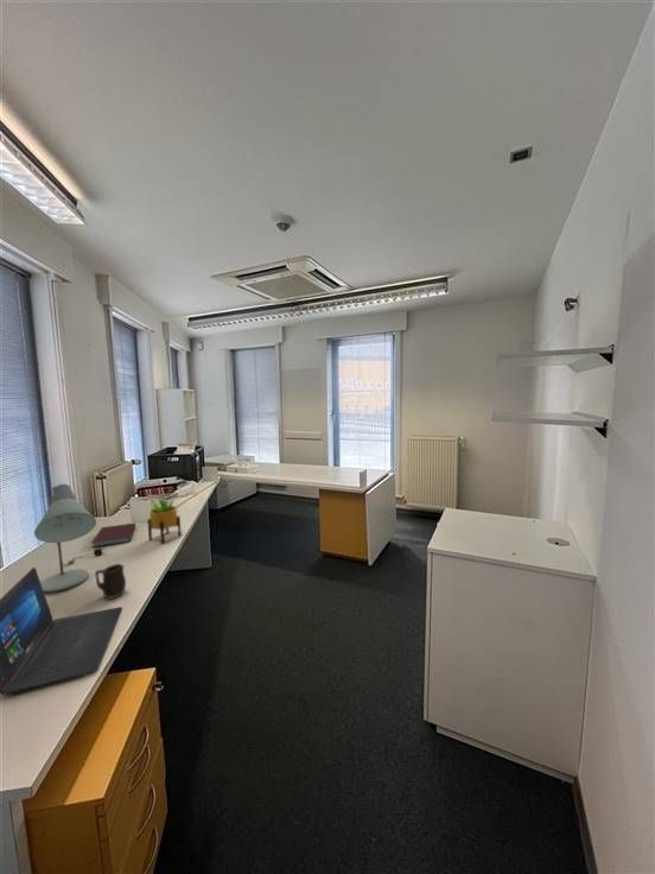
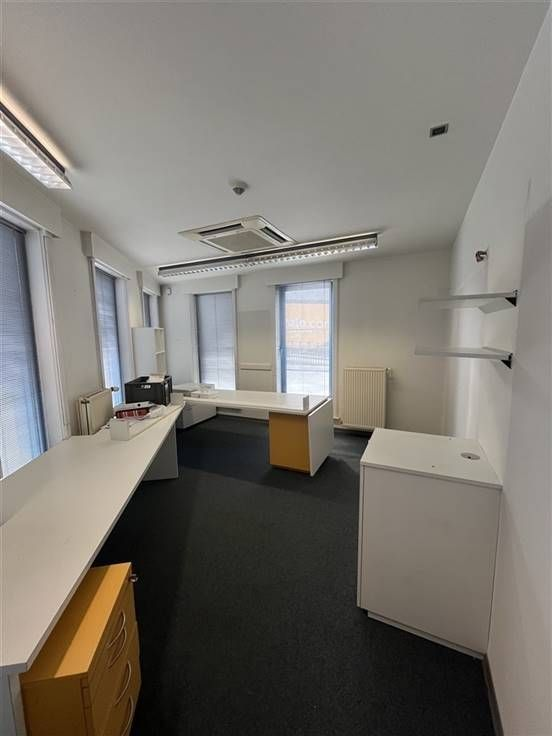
- mug [94,563,127,600]
- potted plant [146,488,183,545]
- notebook [90,522,136,549]
- laptop [0,566,123,696]
- desk lamp [33,483,107,594]
